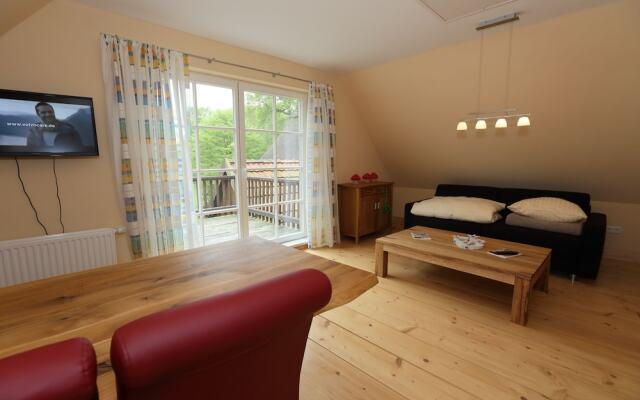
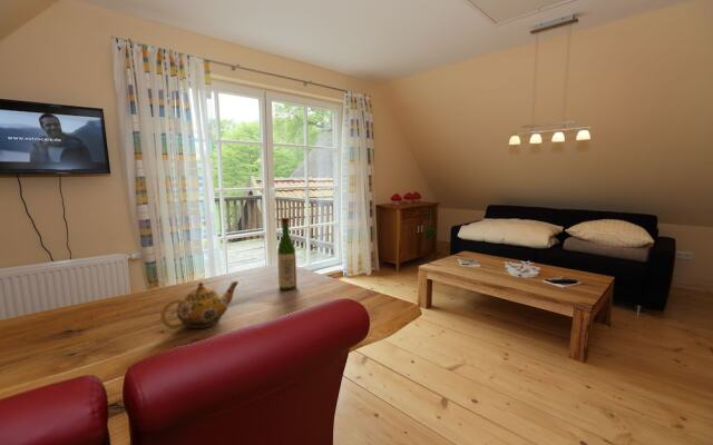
+ wine bottle [276,217,297,291]
+ teapot [159,280,240,329]
